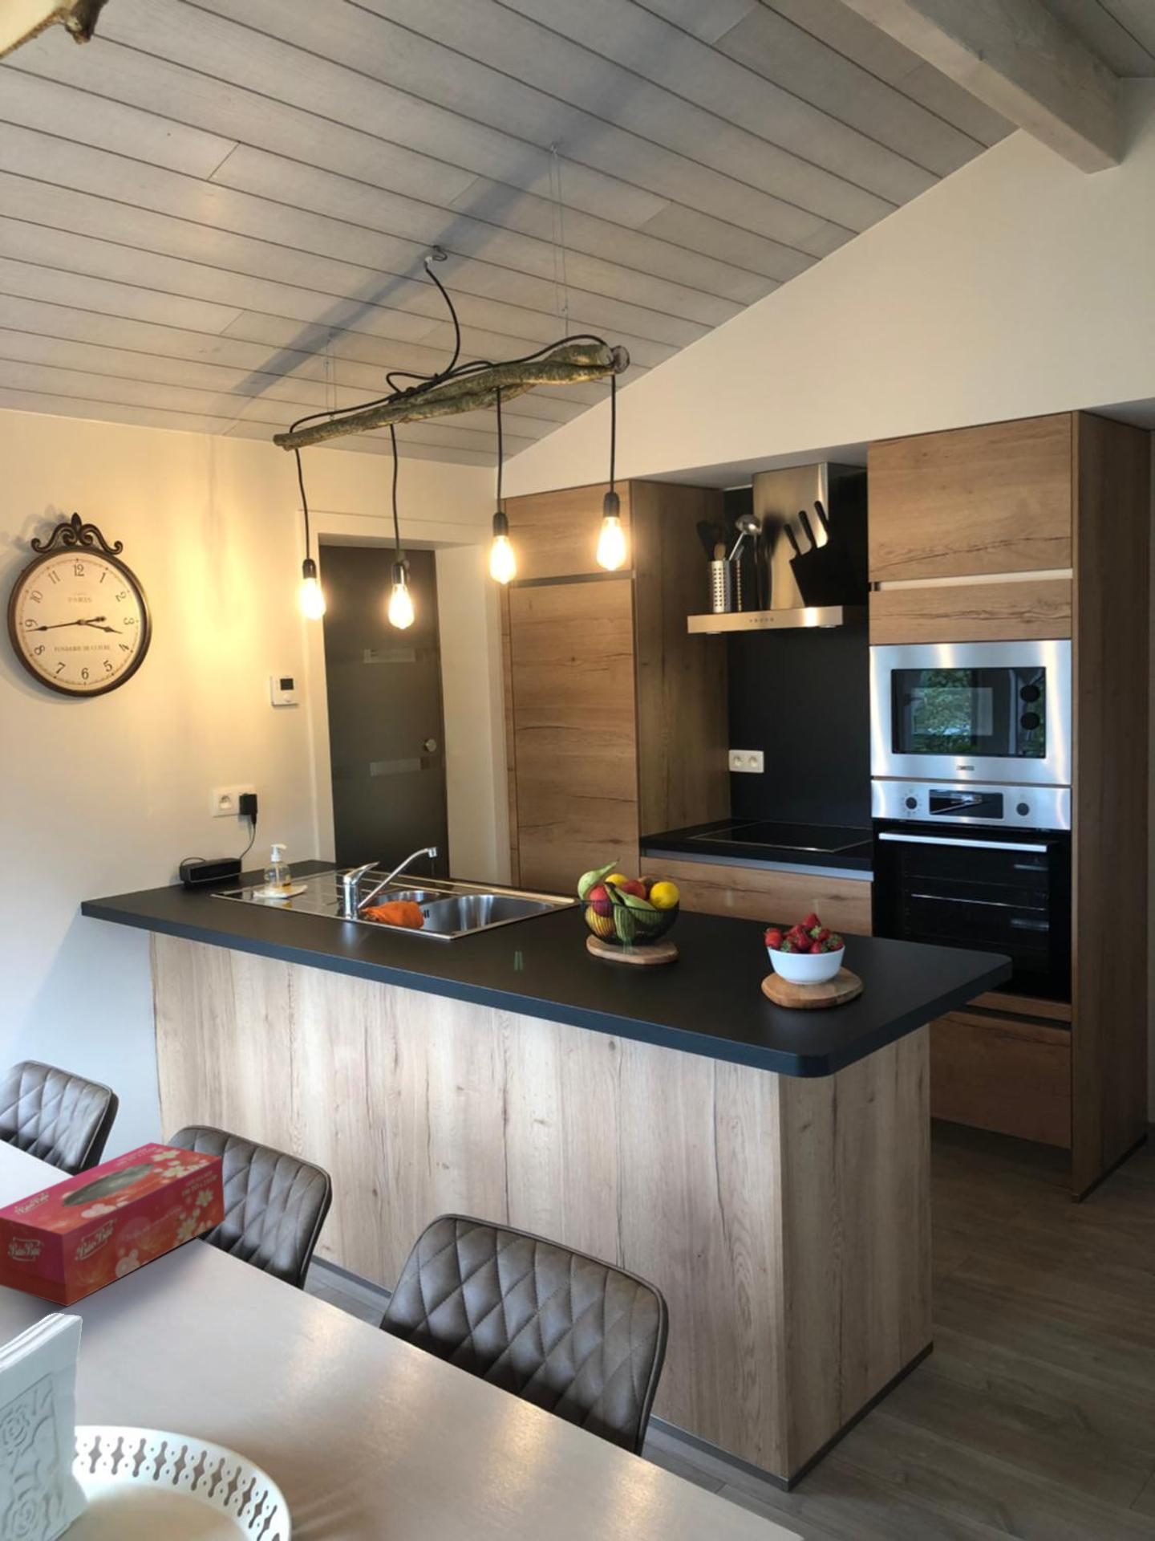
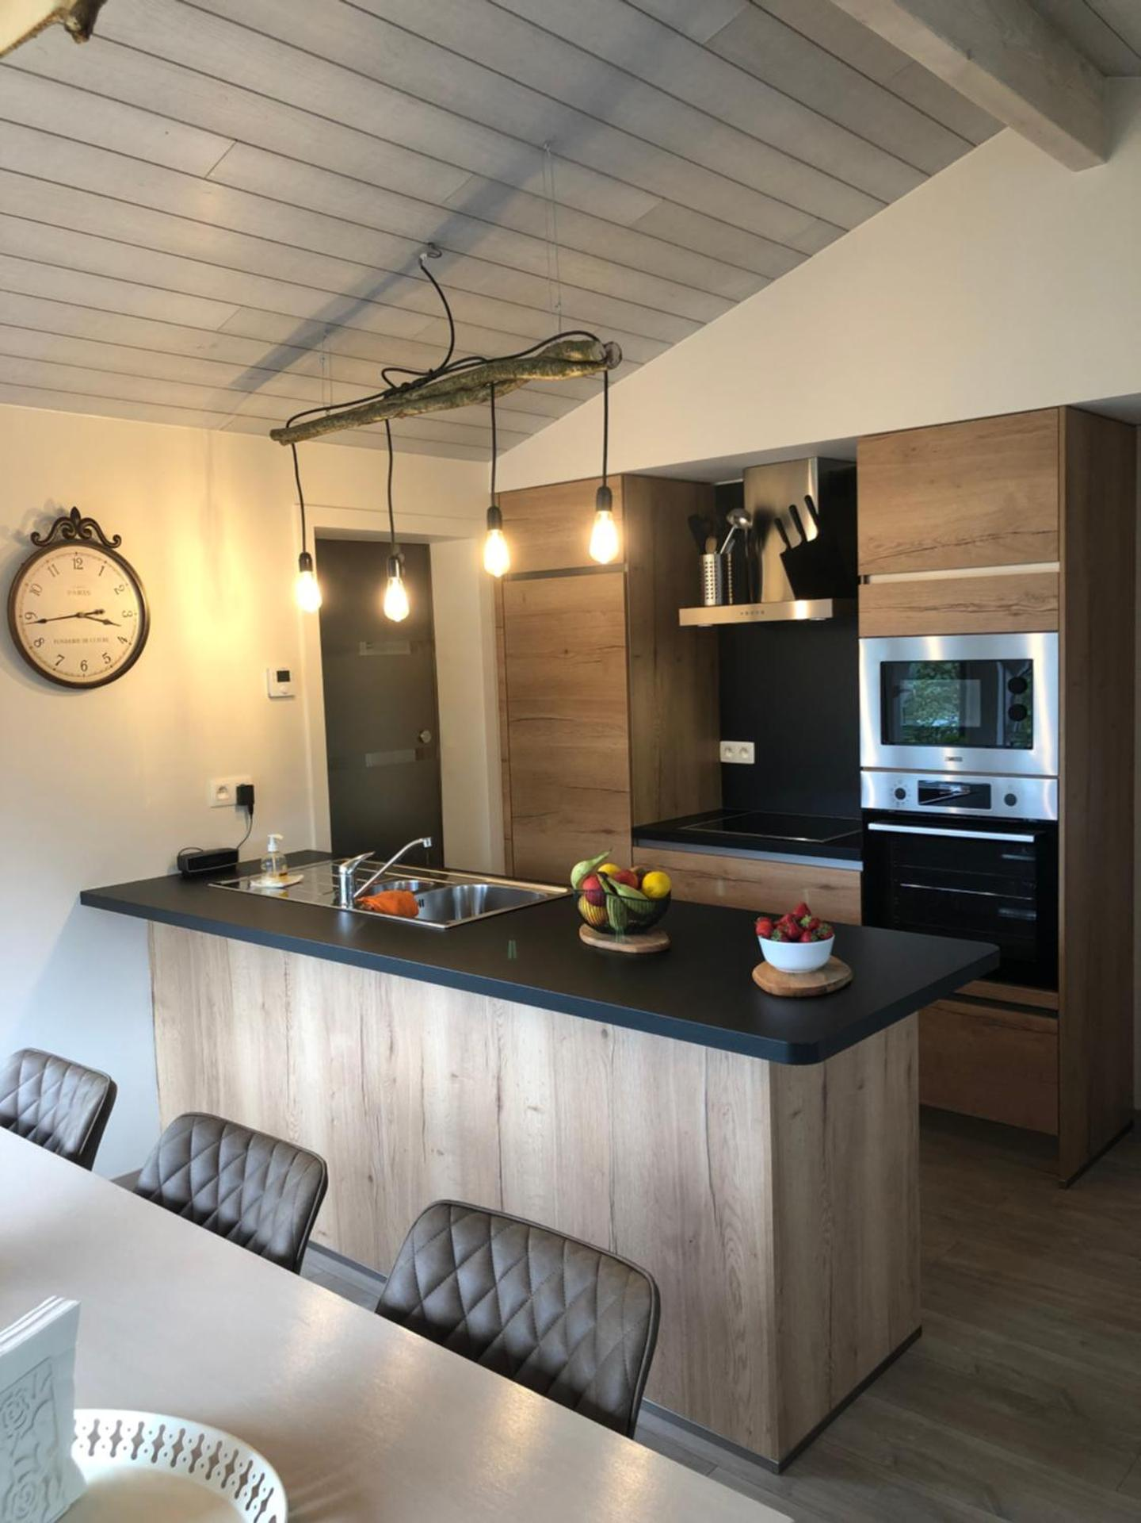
- tissue box [0,1142,226,1308]
